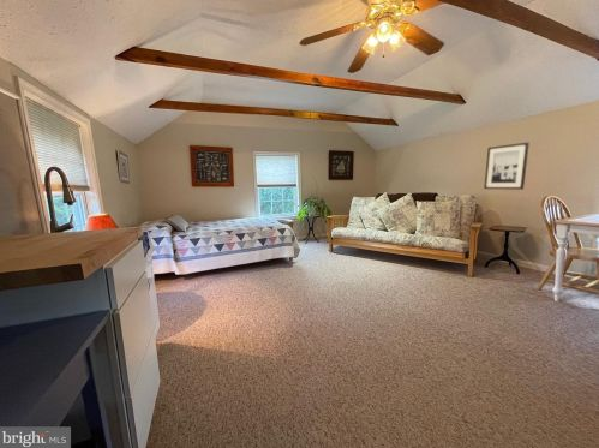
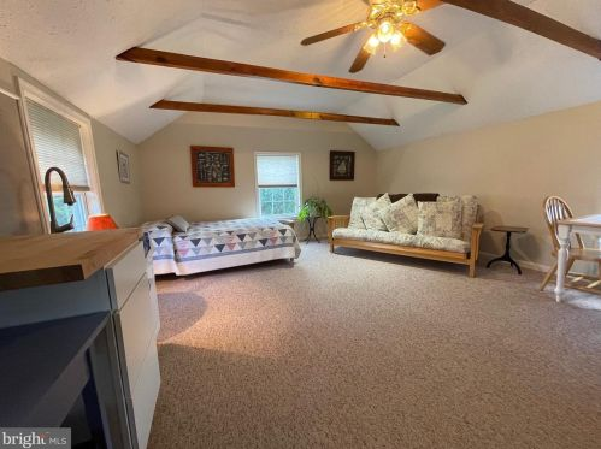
- wall art [483,142,531,191]
